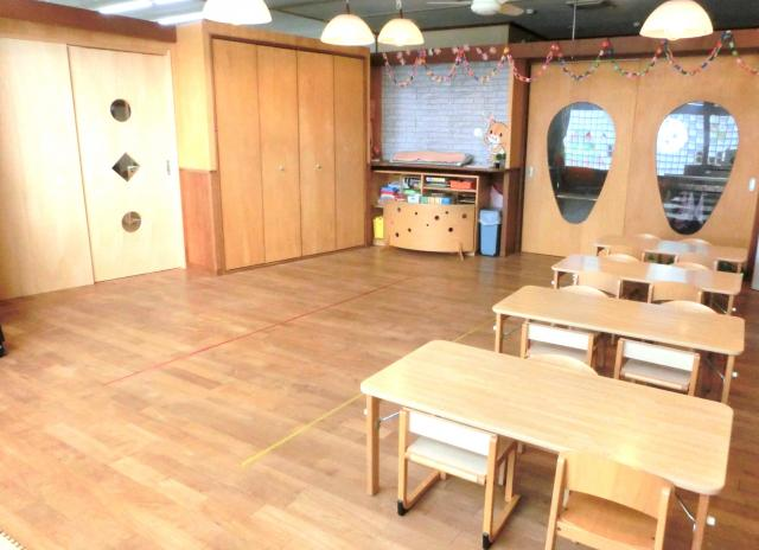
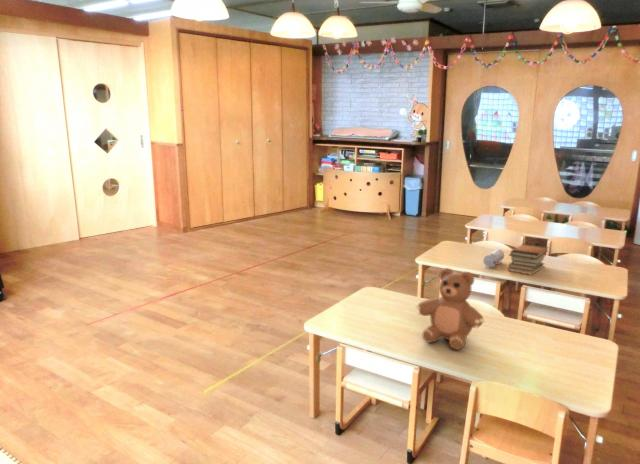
+ book stack [507,243,549,276]
+ teddy bear [414,267,487,351]
+ pencil case [482,248,505,268]
